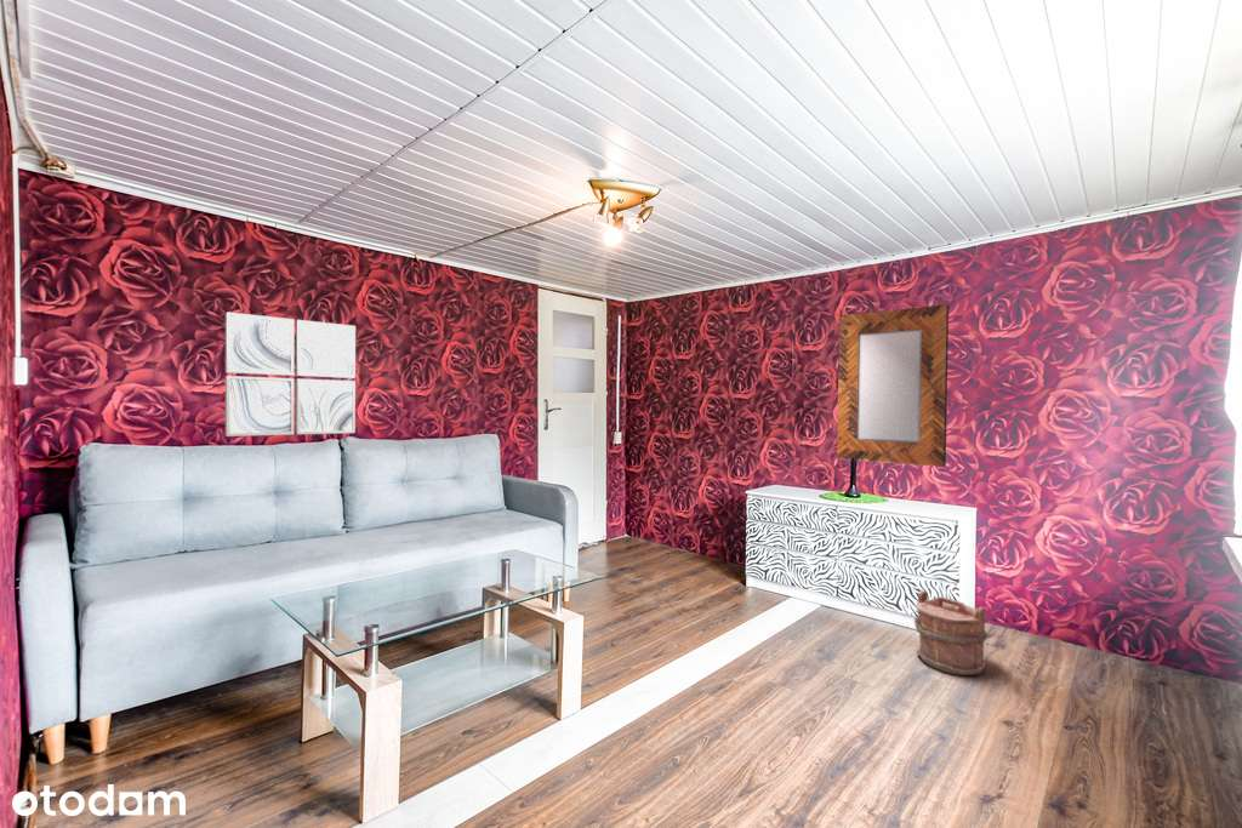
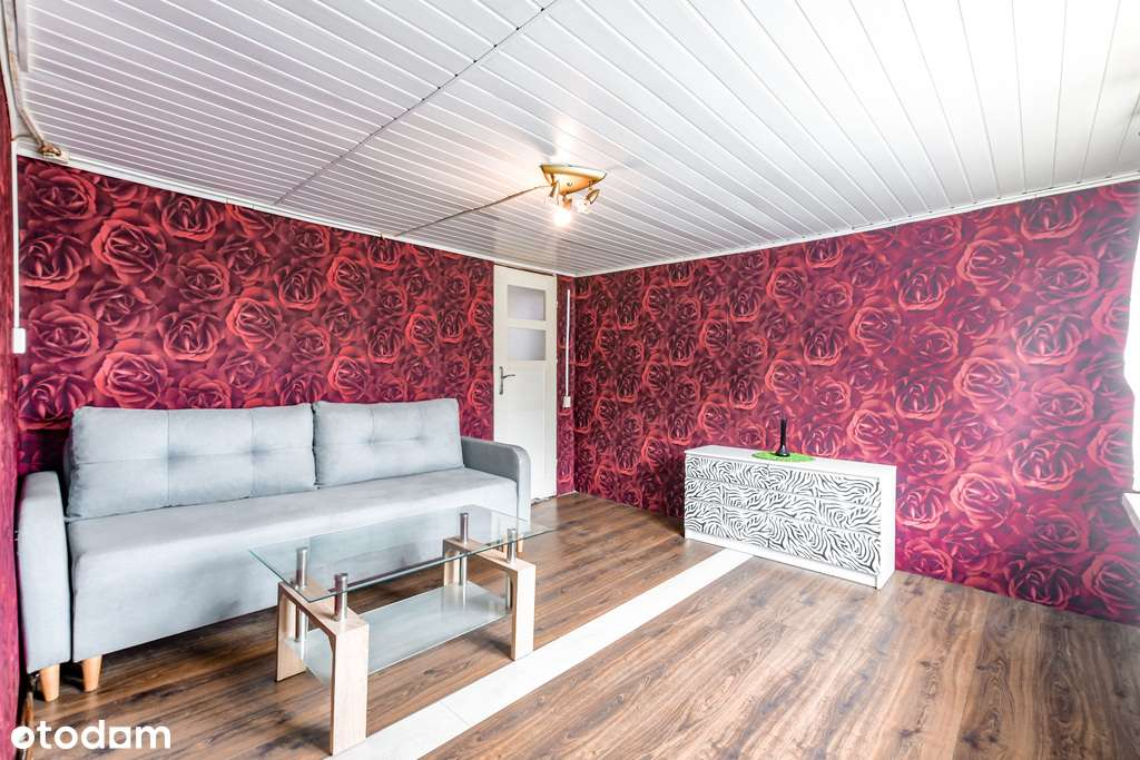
- bucket [913,589,989,676]
- home mirror [836,303,950,468]
- wall art [224,312,357,438]
